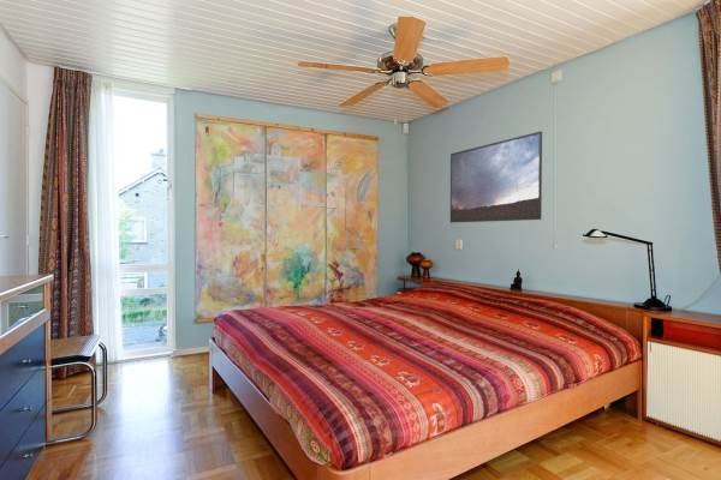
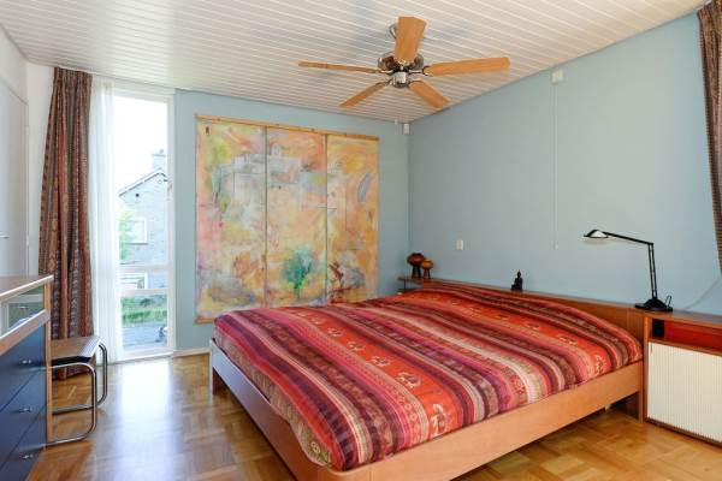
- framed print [449,131,543,223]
